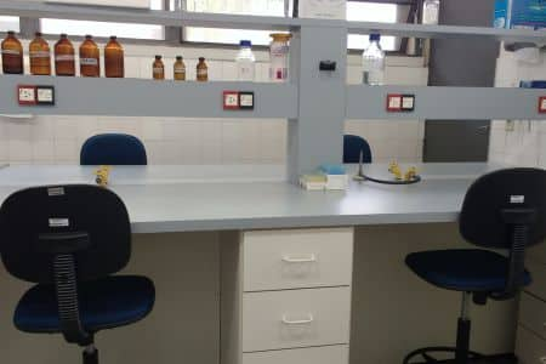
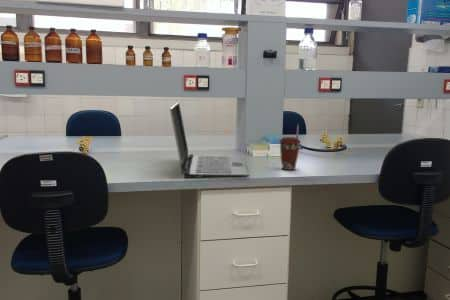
+ laptop computer [169,101,250,179]
+ coffee cup [278,136,302,171]
